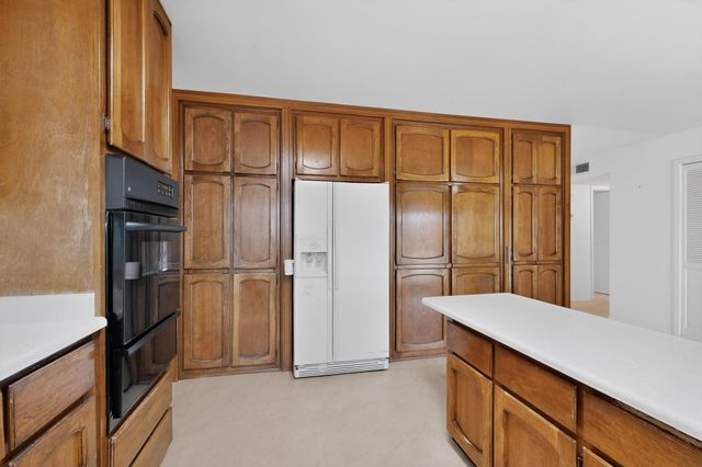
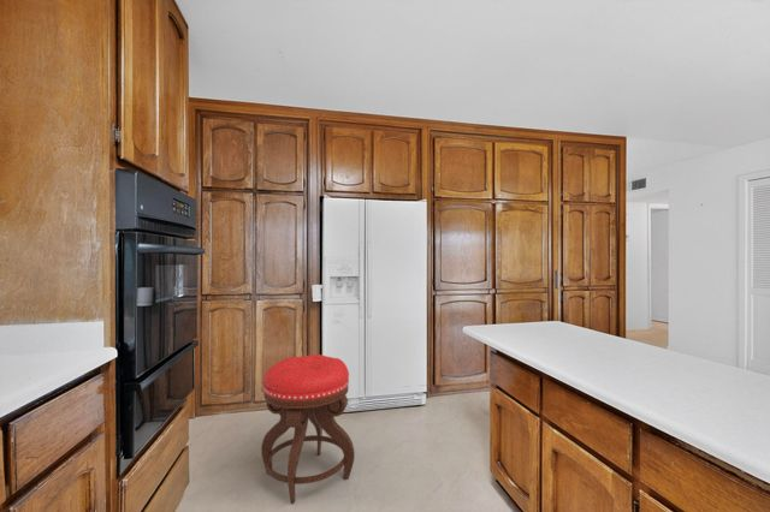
+ stool [260,353,356,505]
